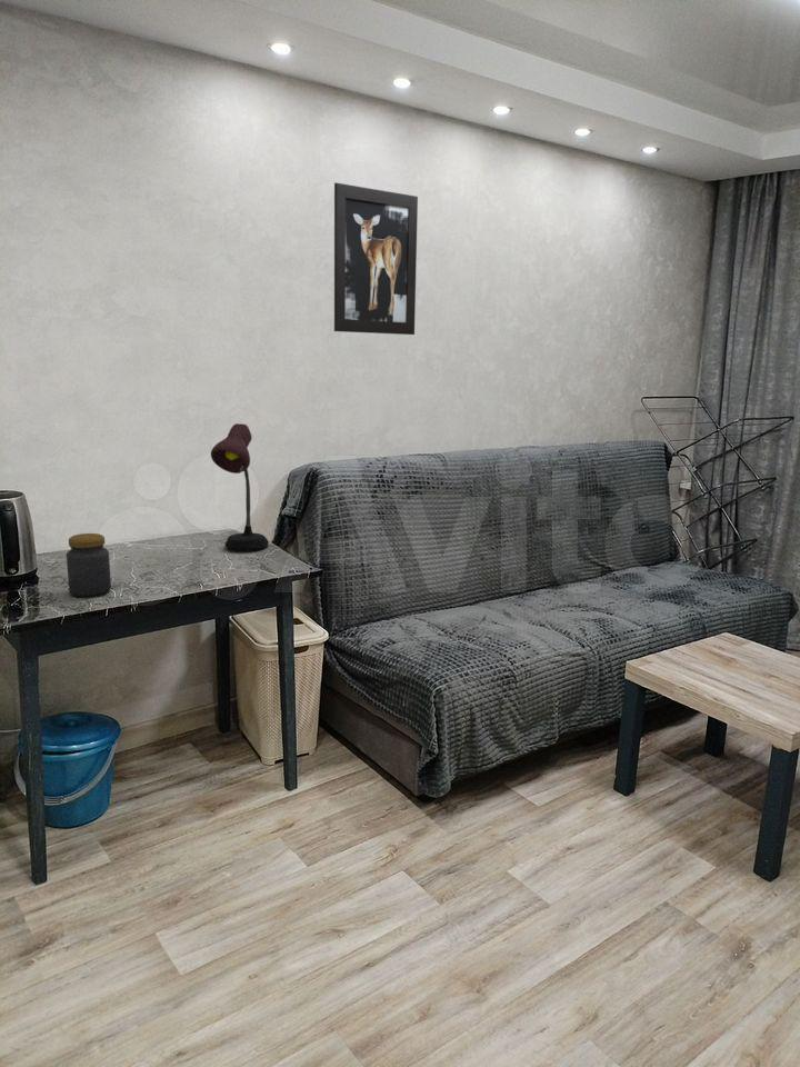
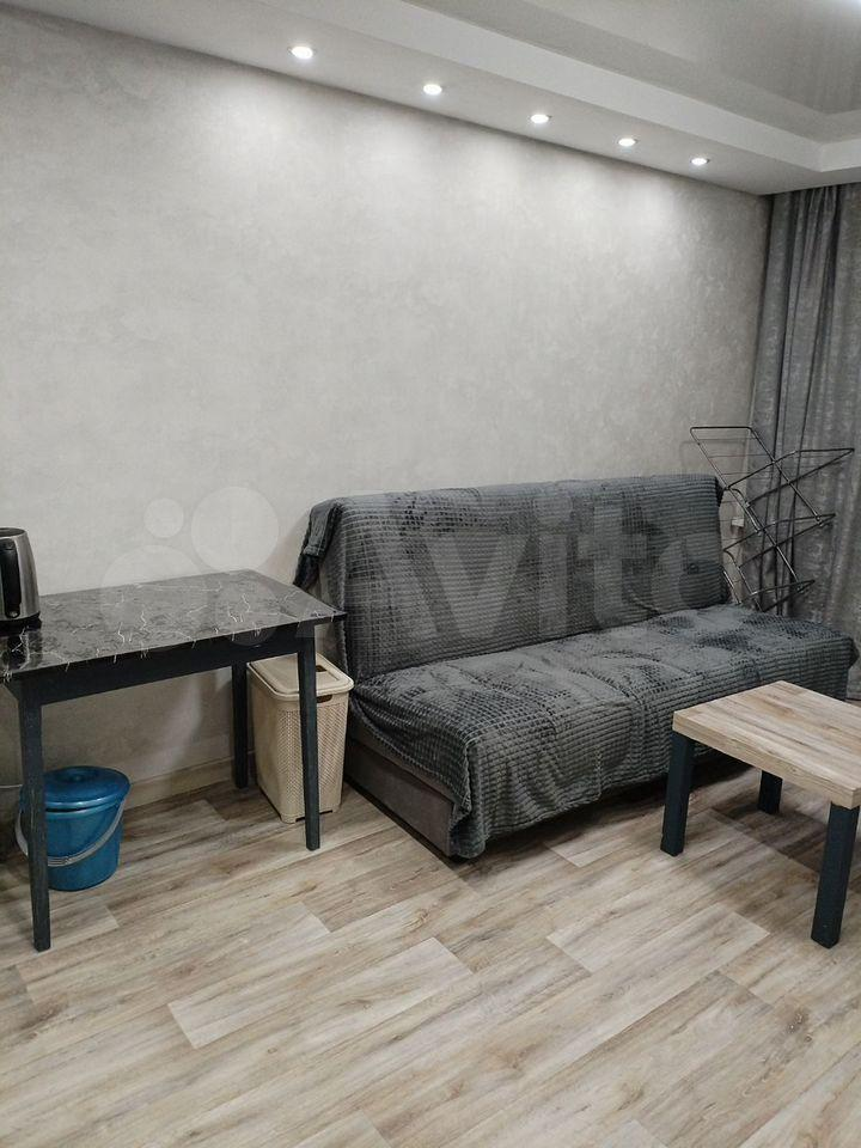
- jar [66,532,112,598]
- desk lamp [210,422,270,551]
- wall art [333,181,419,336]
